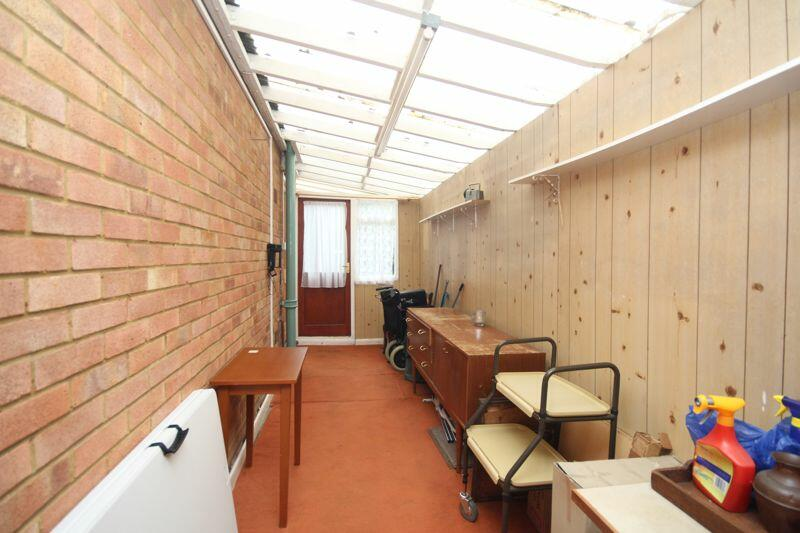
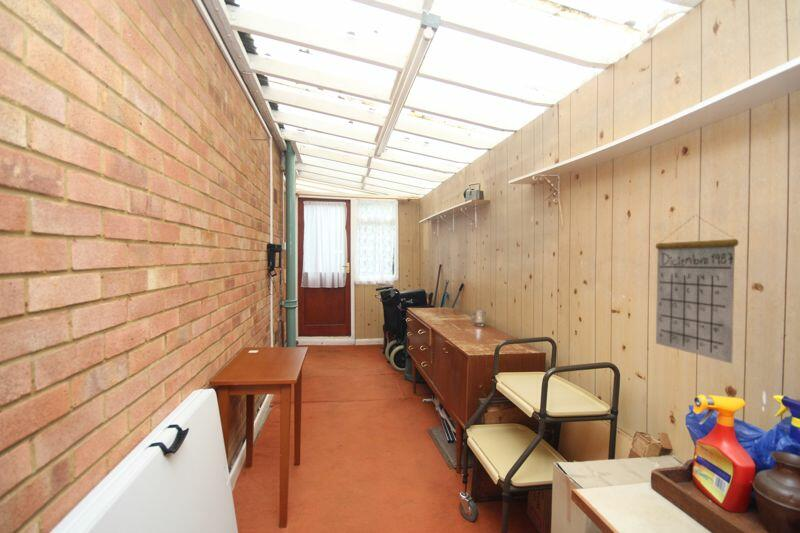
+ calendar [655,214,739,364]
